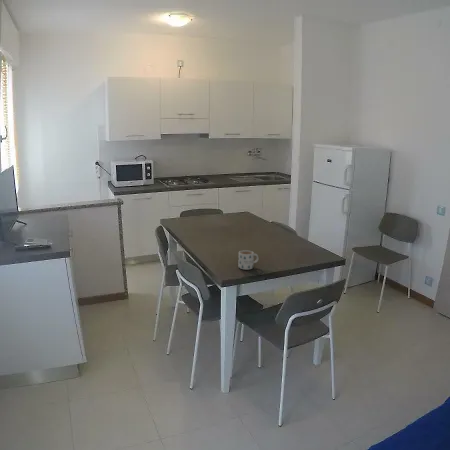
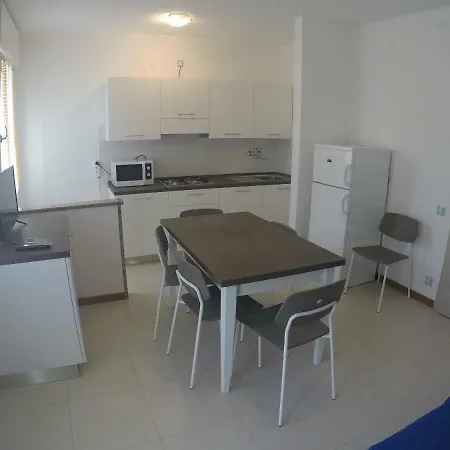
- mug [237,249,259,271]
